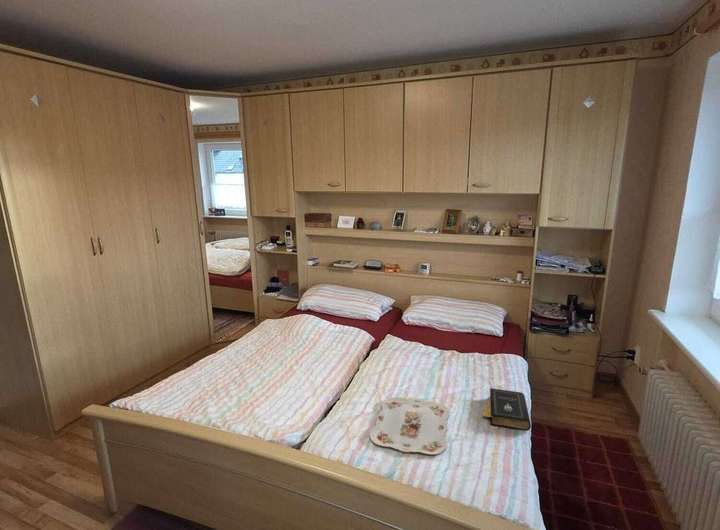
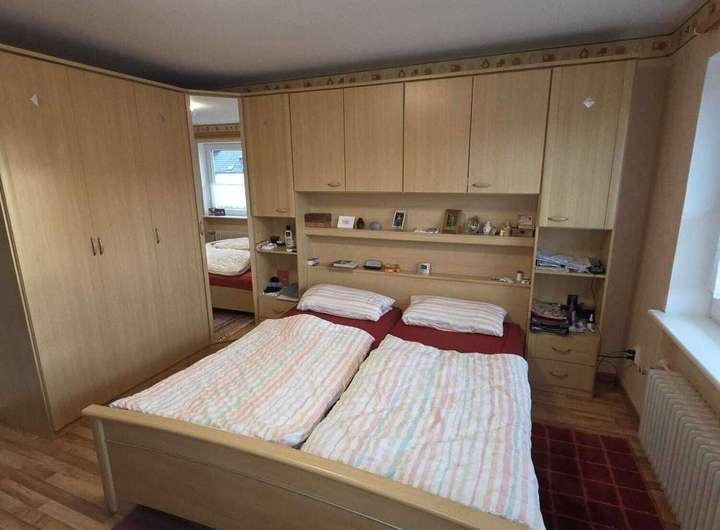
- serving tray [369,396,451,456]
- book [482,387,532,432]
